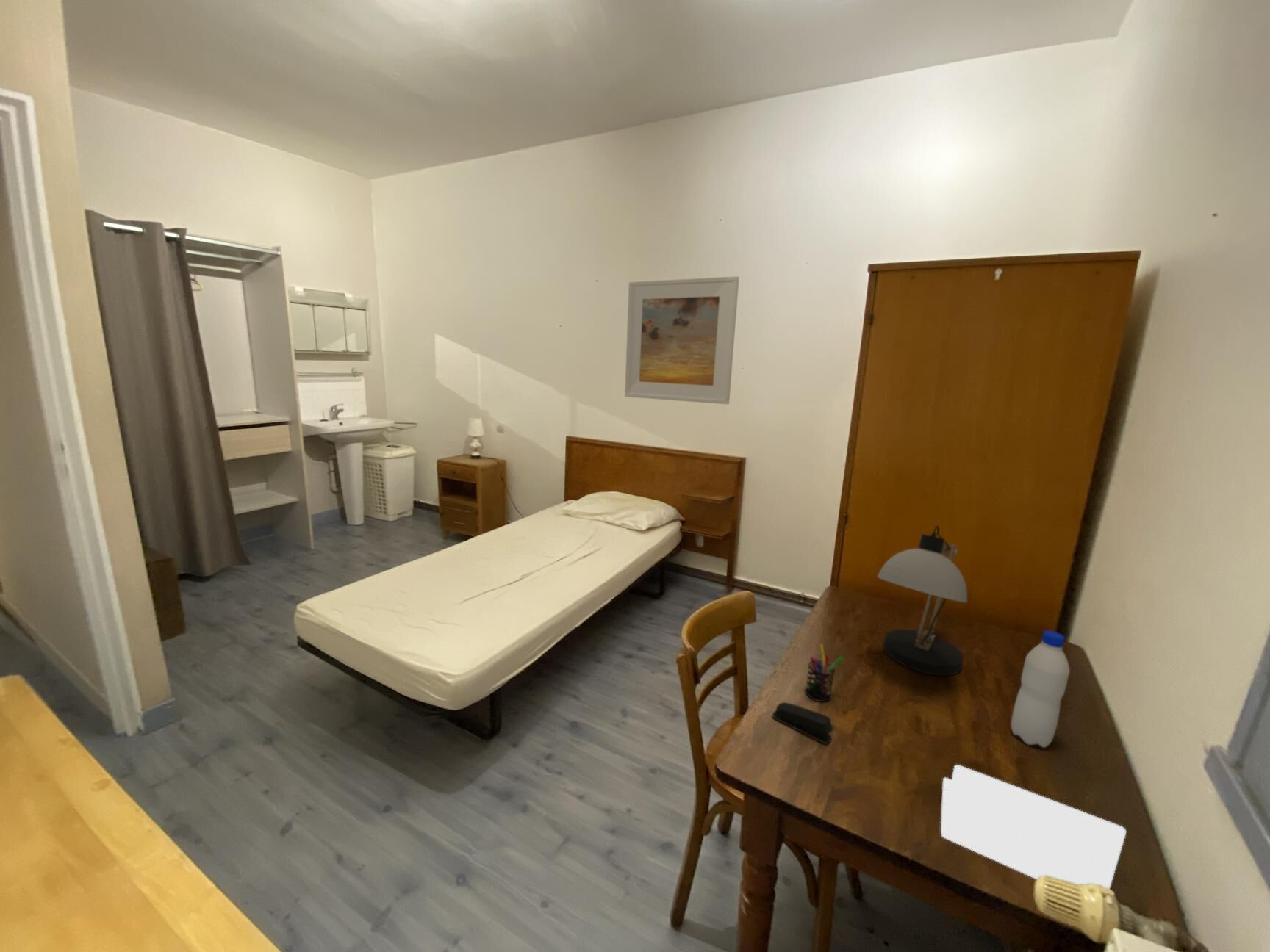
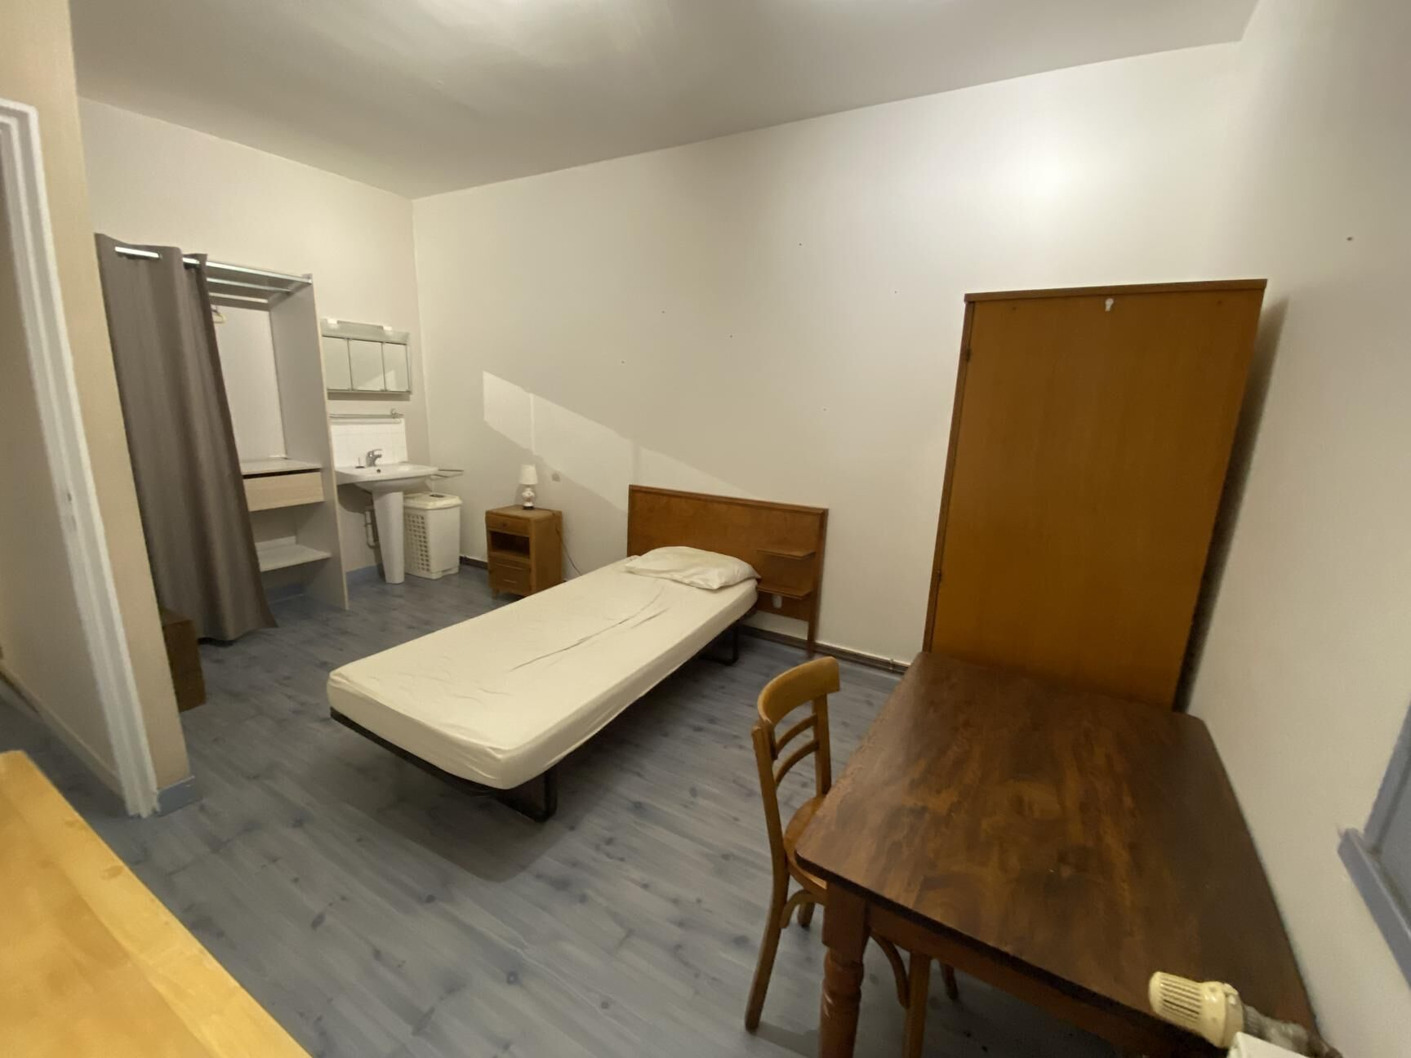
- pen holder [804,643,844,702]
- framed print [624,275,740,405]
- water bottle [1011,630,1070,749]
- desk lamp [877,524,968,677]
- stapler [772,702,833,744]
- notebook [940,764,1127,890]
